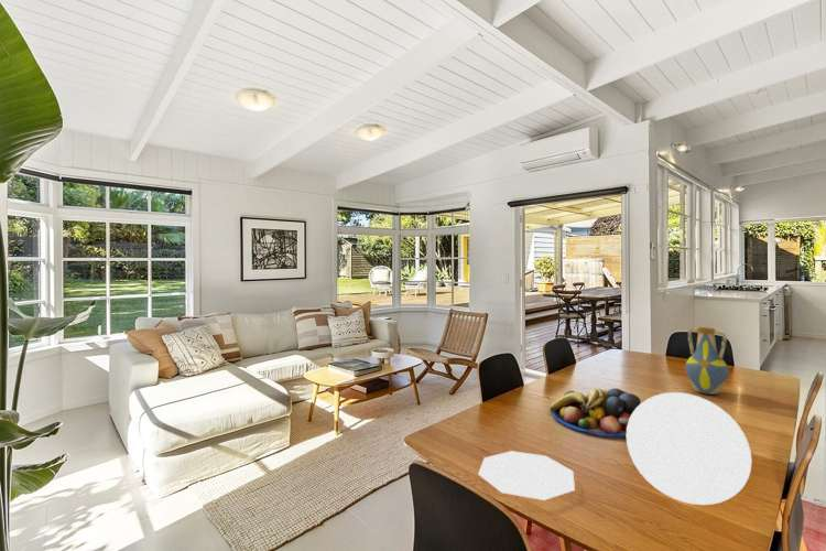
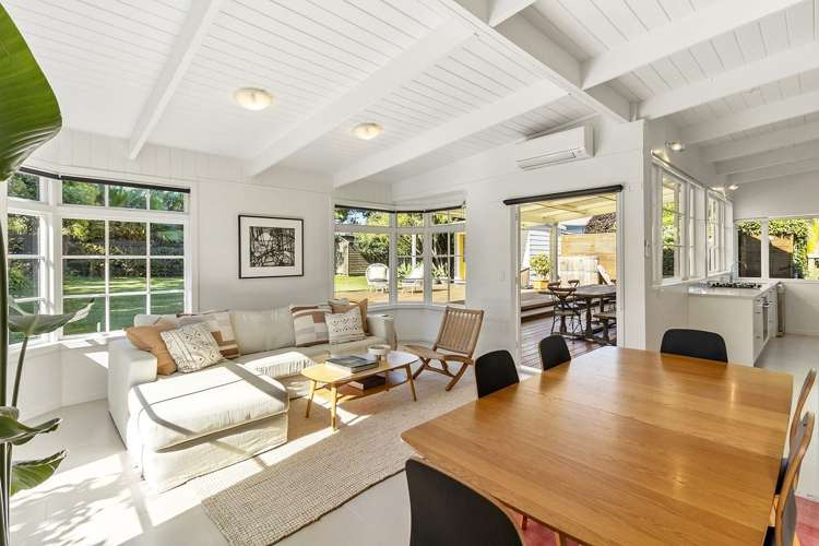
- vase [684,326,730,396]
- plate [477,450,576,501]
- plate [626,391,752,506]
- fruit bowl [548,387,642,439]
